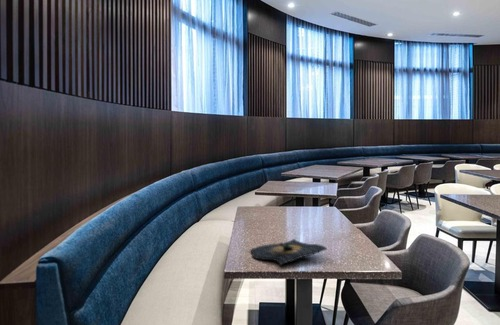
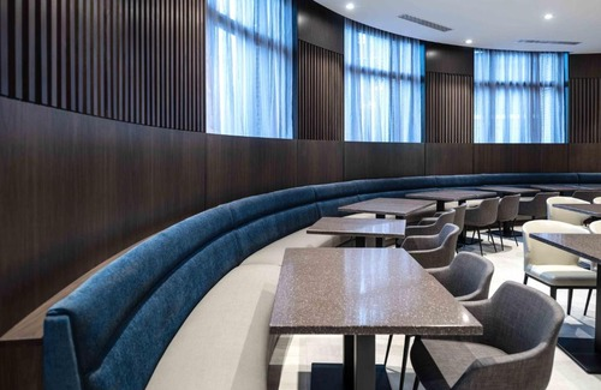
- tequila [249,238,328,266]
